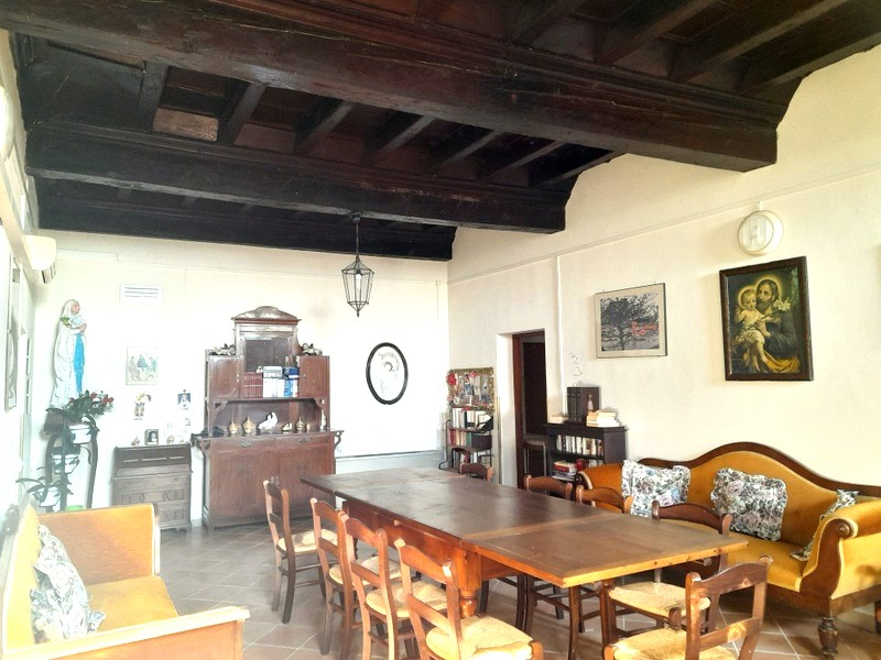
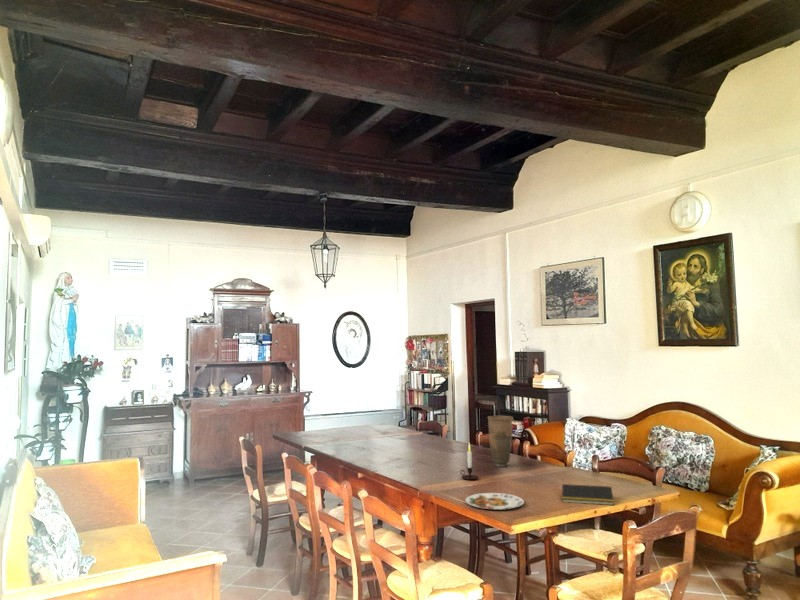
+ vase [486,415,514,468]
+ candle [459,442,479,481]
+ plate [465,492,525,510]
+ notepad [561,483,615,506]
